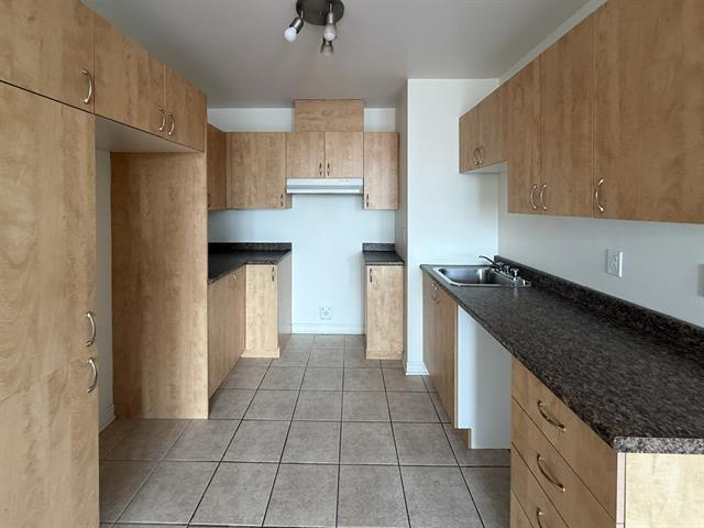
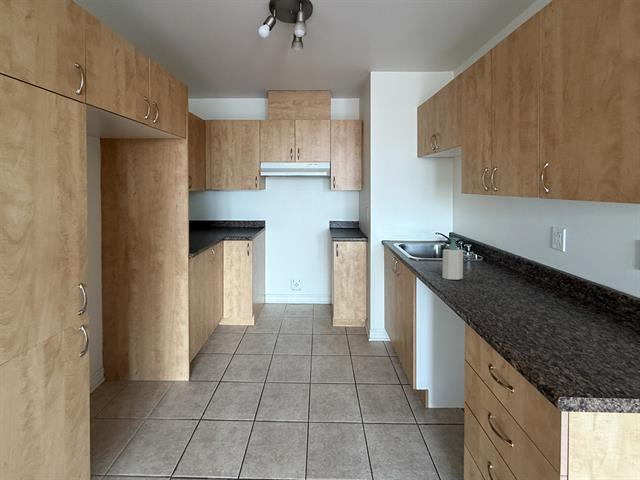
+ soap bottle [442,237,464,281]
